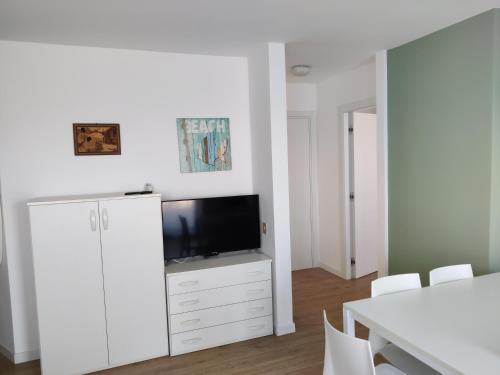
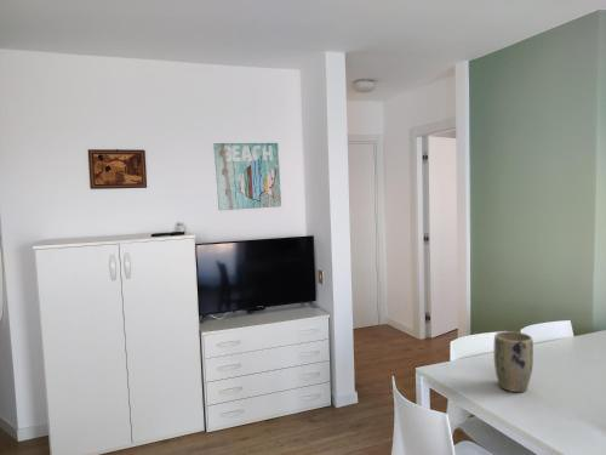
+ plant pot [493,330,534,393]
